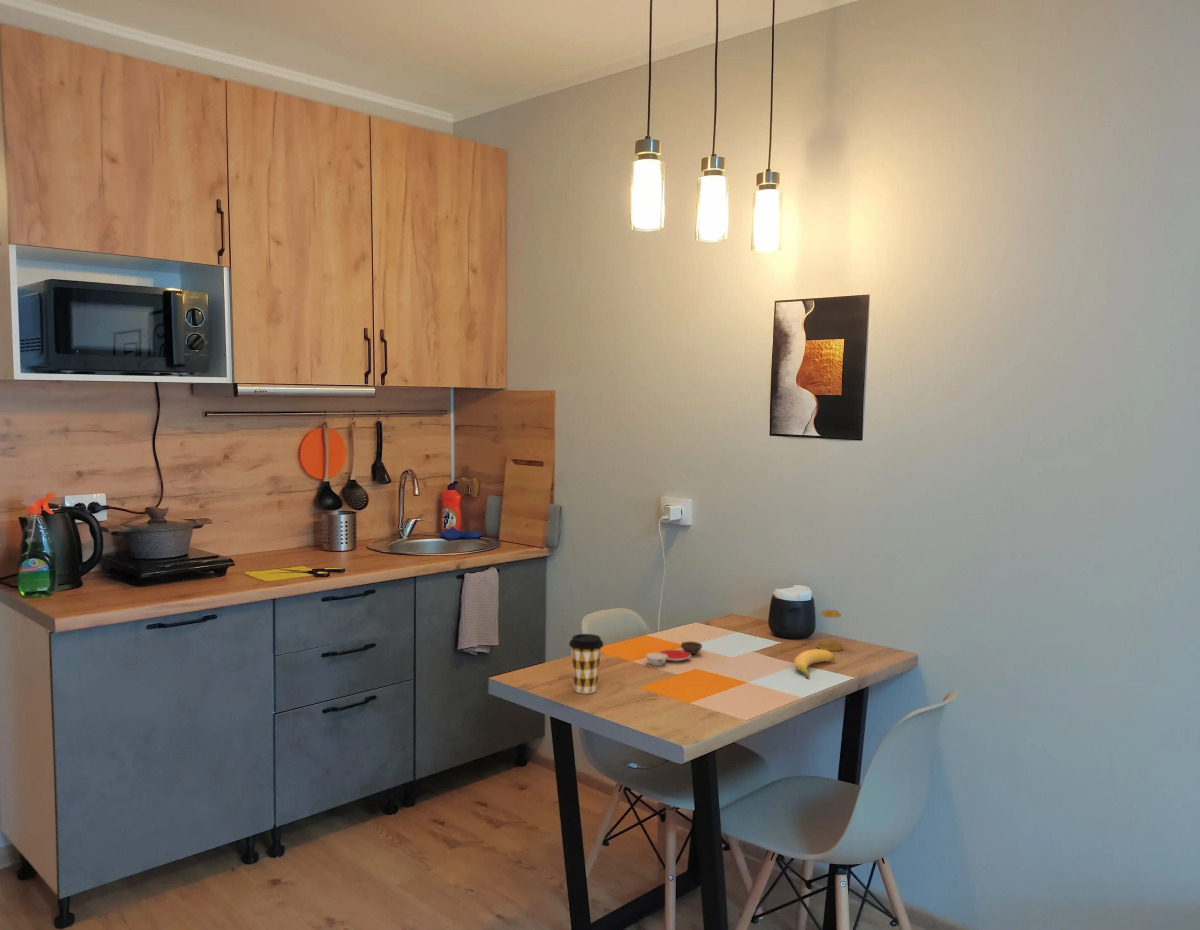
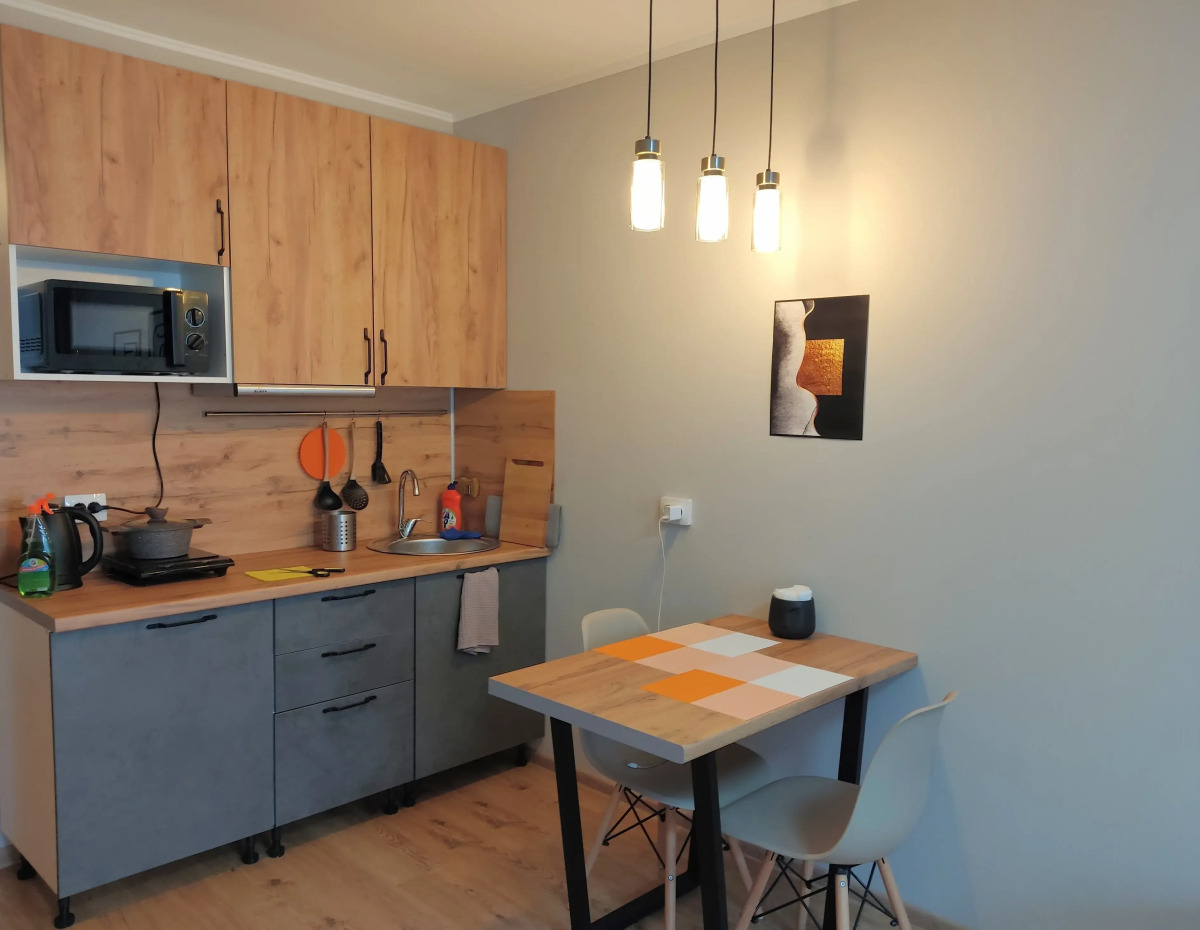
- banana [793,648,836,679]
- coffee cup [568,633,605,694]
- salt shaker [815,608,844,652]
- bowl [645,641,703,667]
